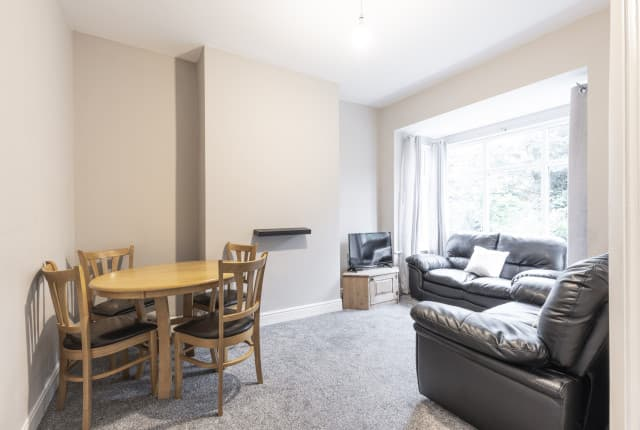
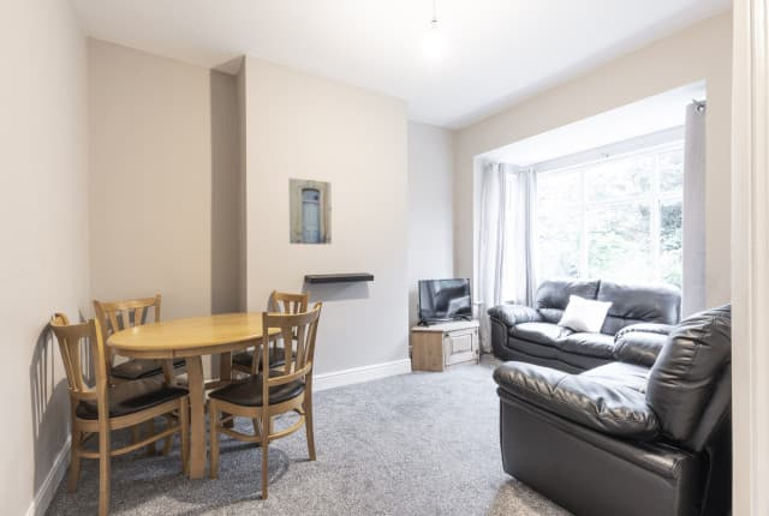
+ wall art [288,178,333,246]
